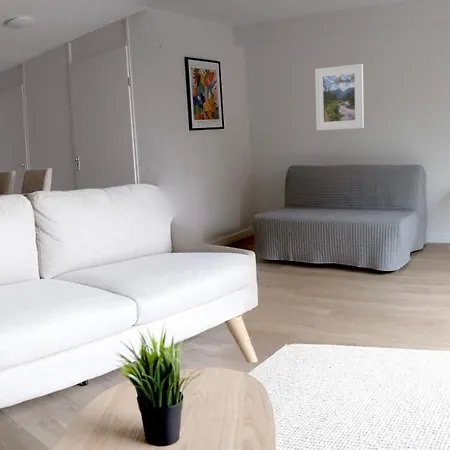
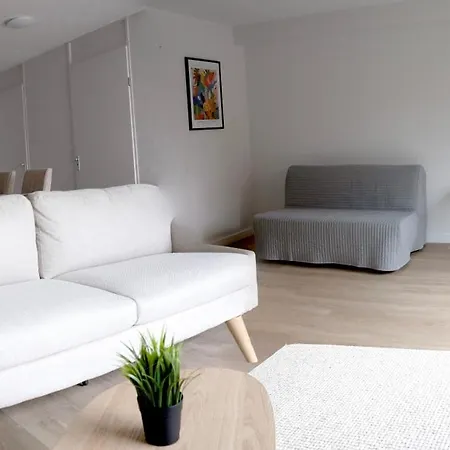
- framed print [314,63,365,131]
